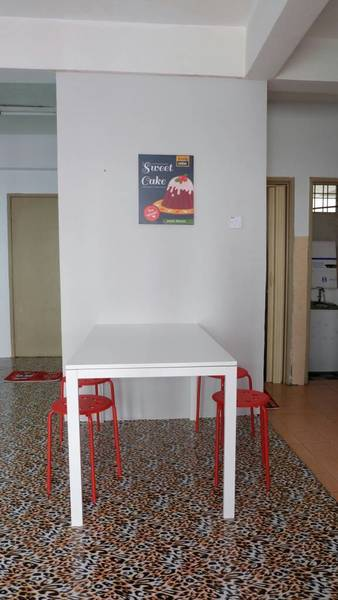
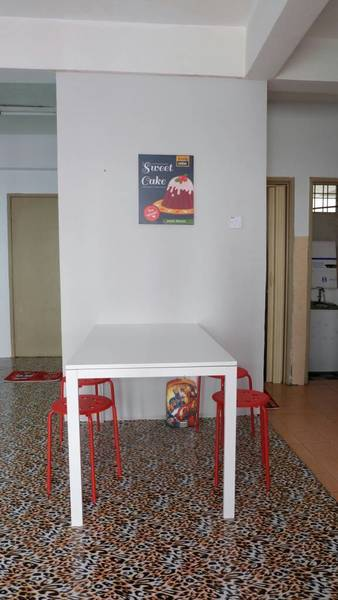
+ backpack [165,376,200,429]
